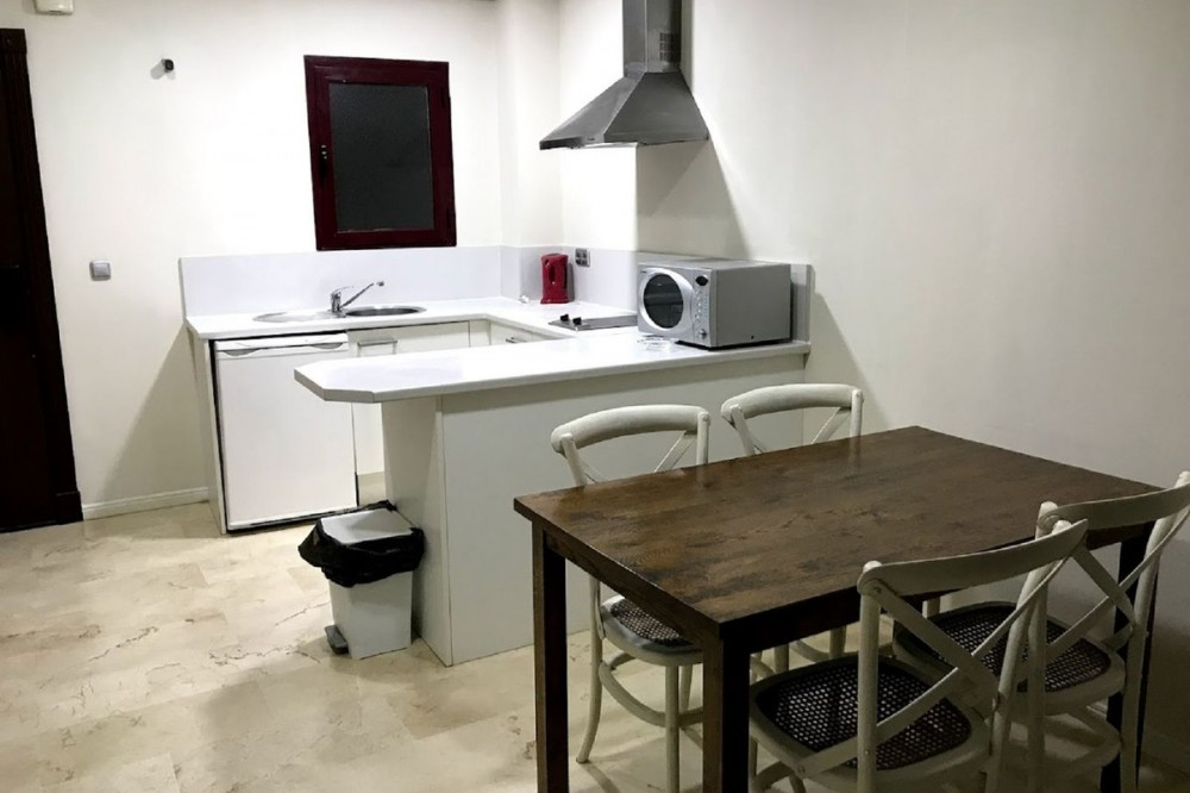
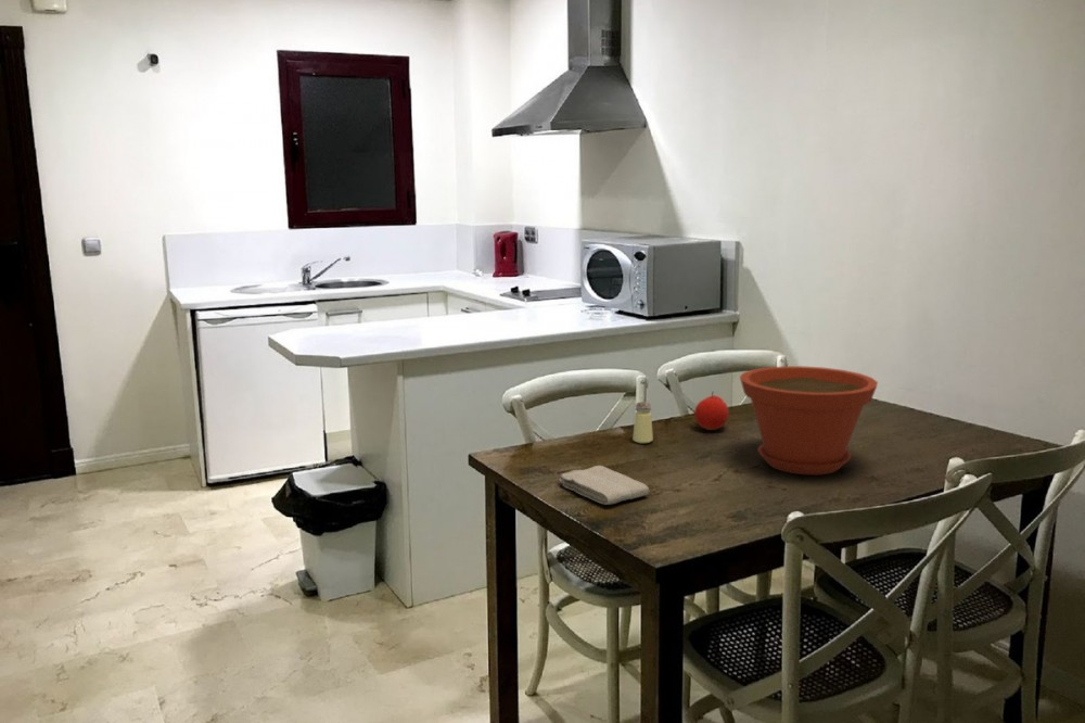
+ plant pot [739,365,879,475]
+ washcloth [558,465,651,506]
+ saltshaker [631,401,654,444]
+ fruit [693,391,730,431]
